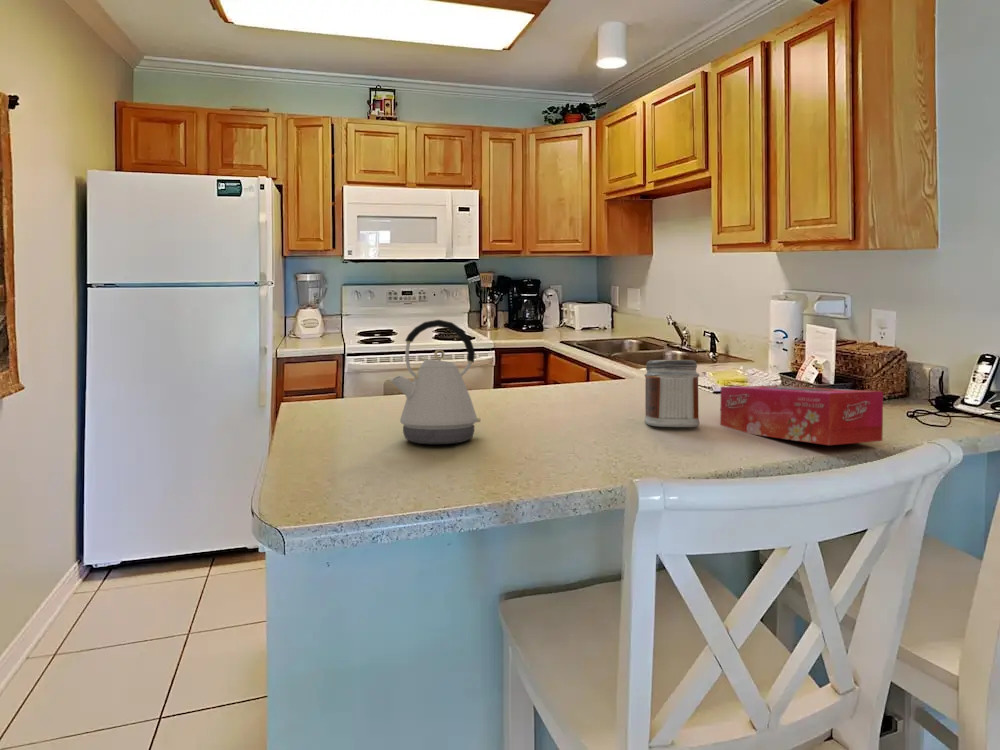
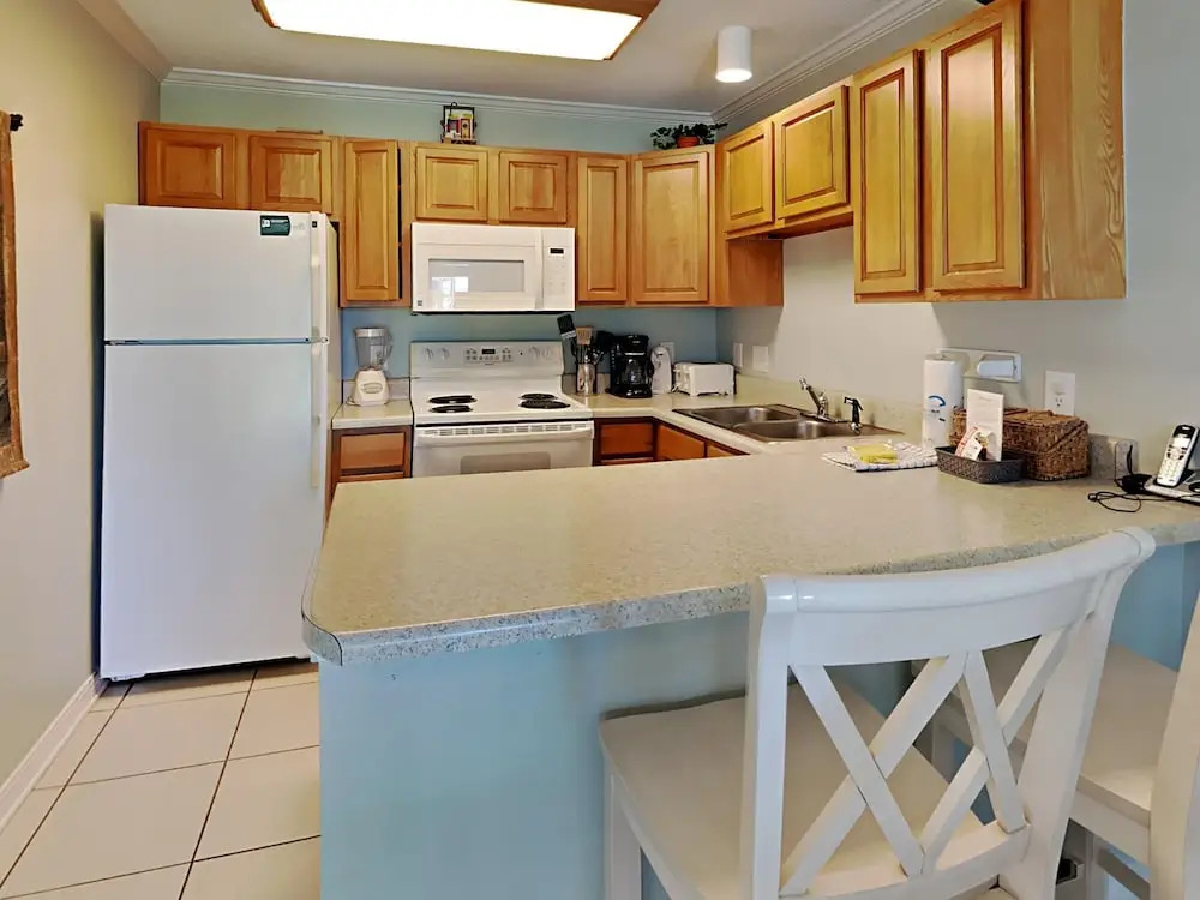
- jar [643,359,701,428]
- tissue box [719,385,884,446]
- kettle [389,319,482,445]
